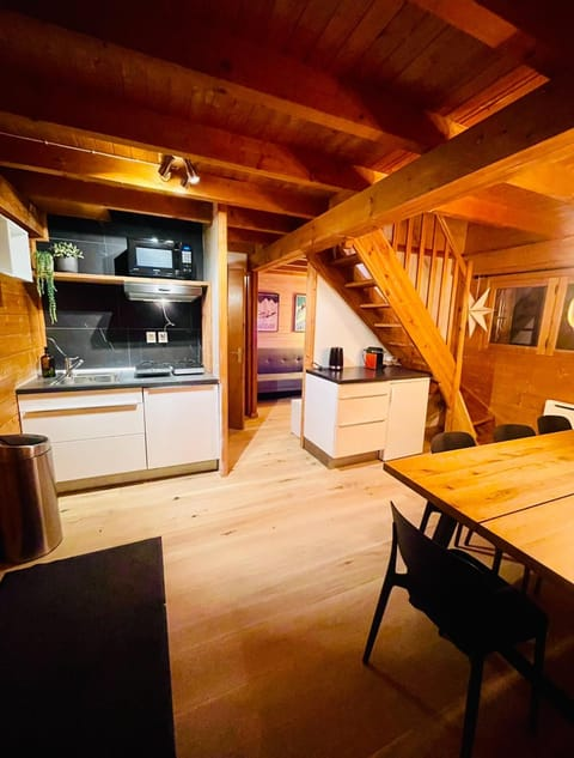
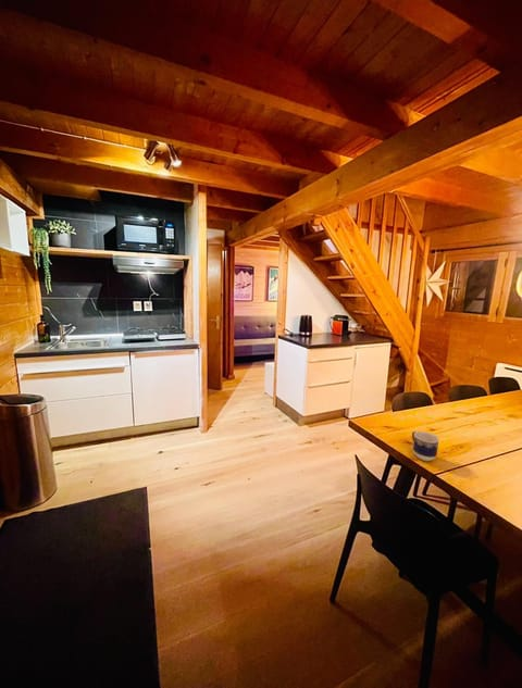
+ cup [411,430,440,462]
